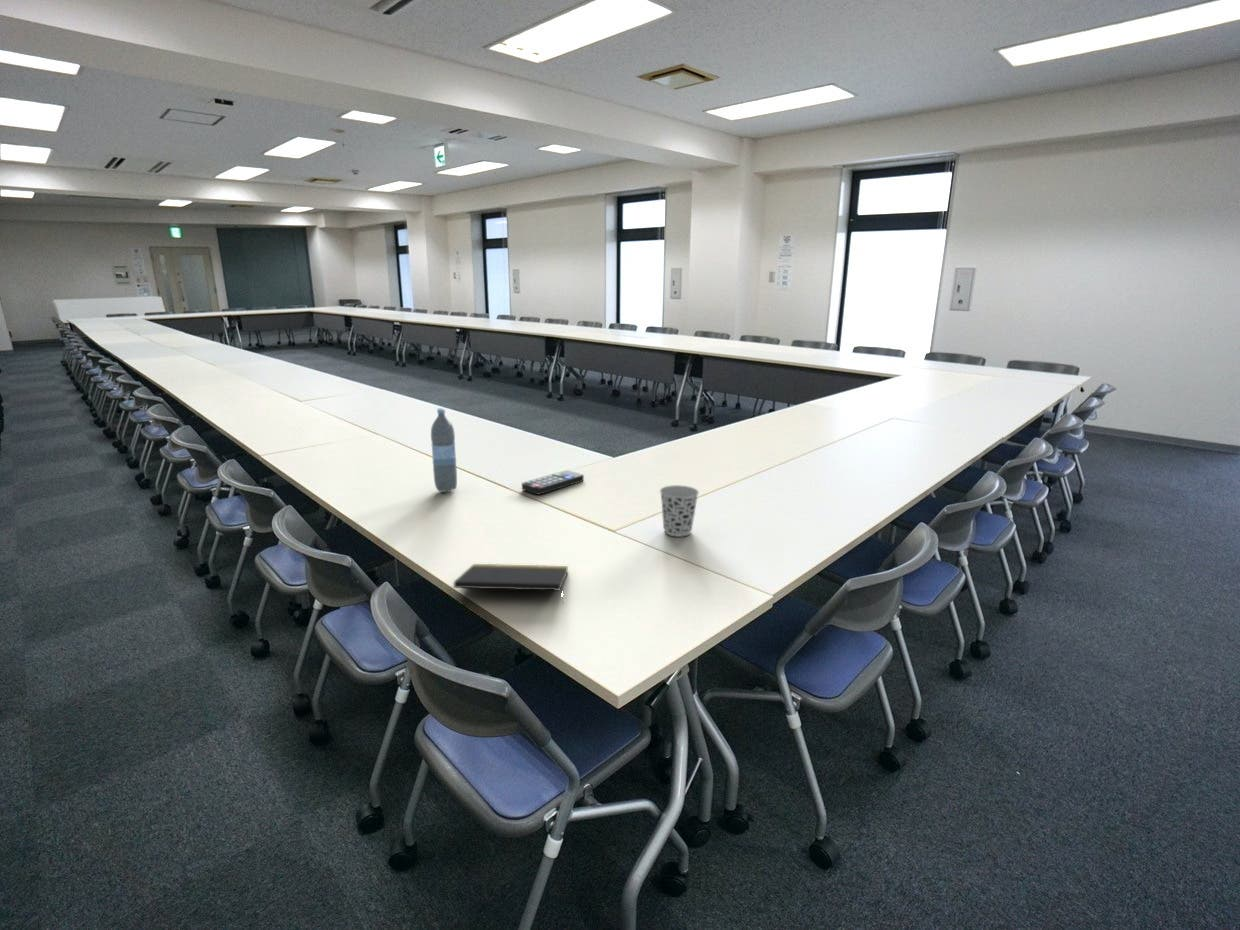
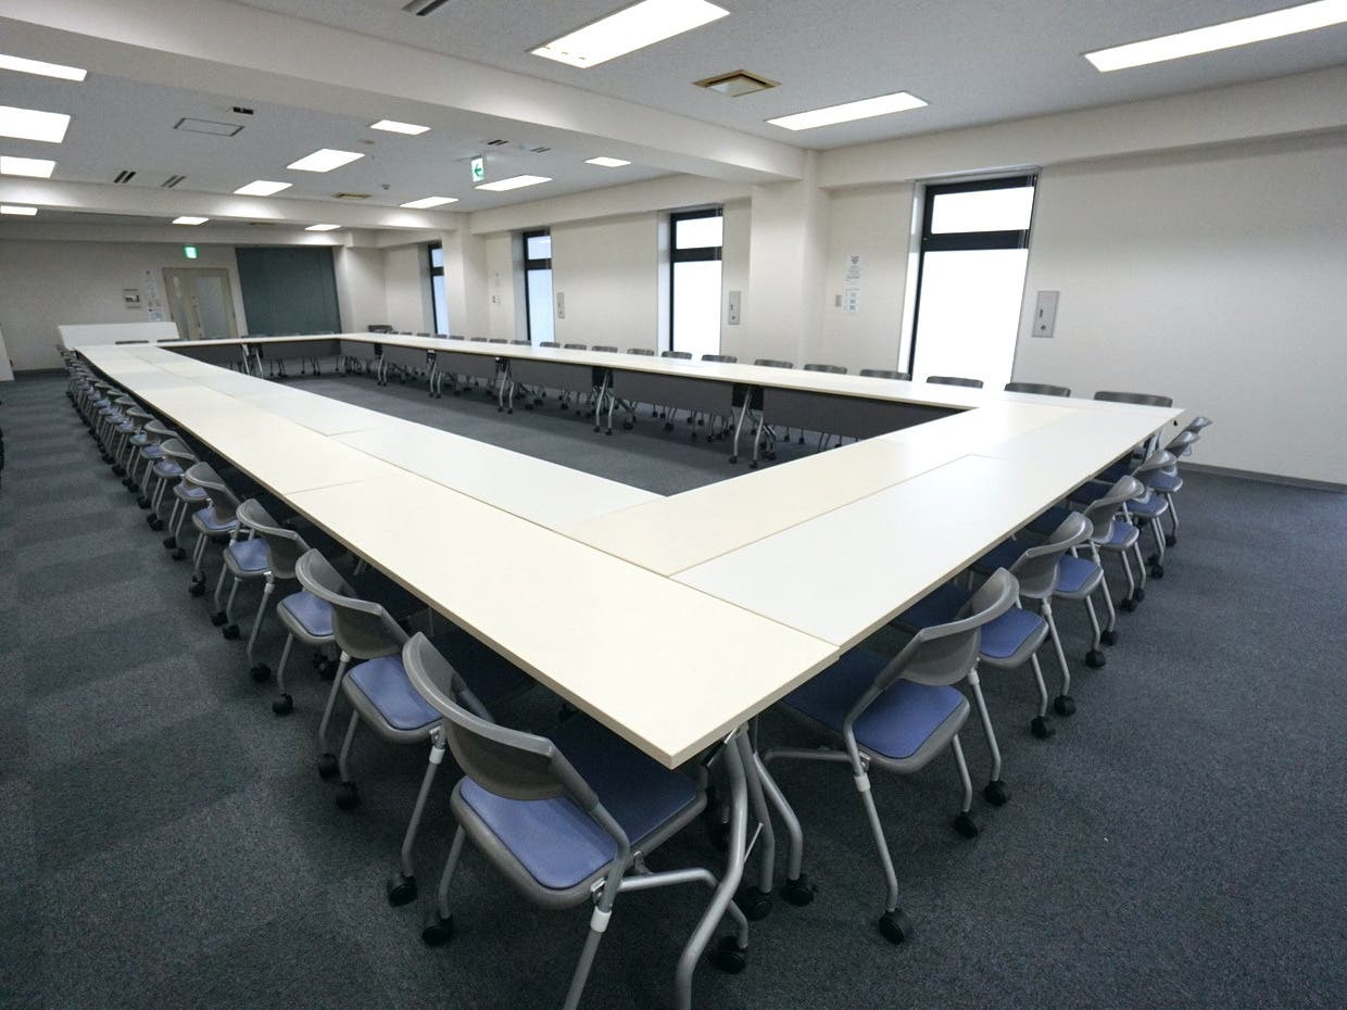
- remote control [521,469,585,496]
- cup [659,484,700,538]
- notepad [453,563,569,603]
- water bottle [430,407,458,493]
